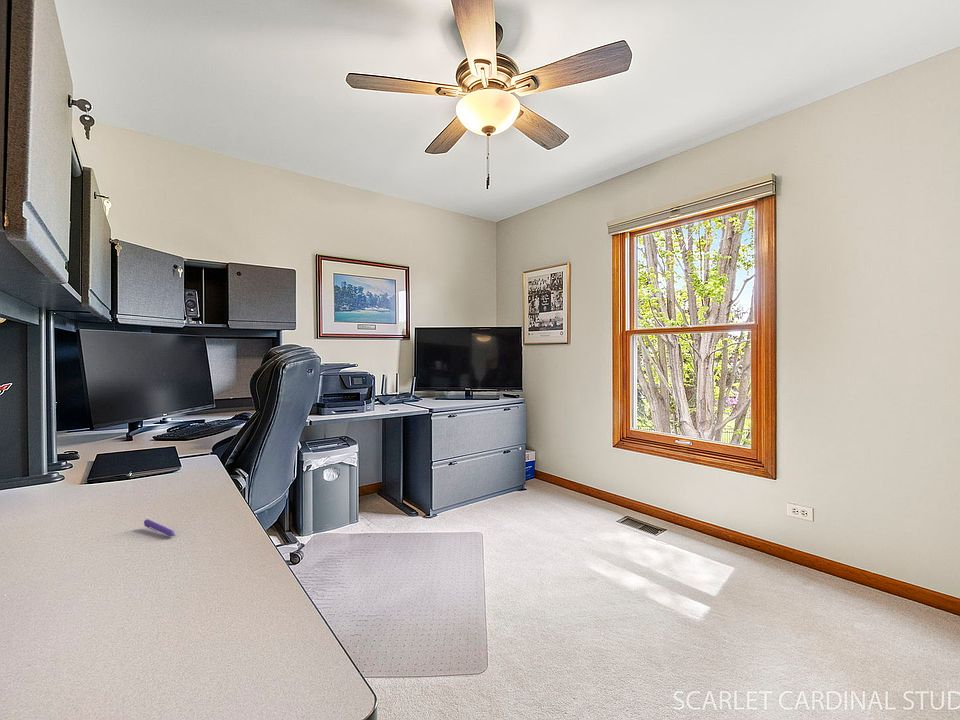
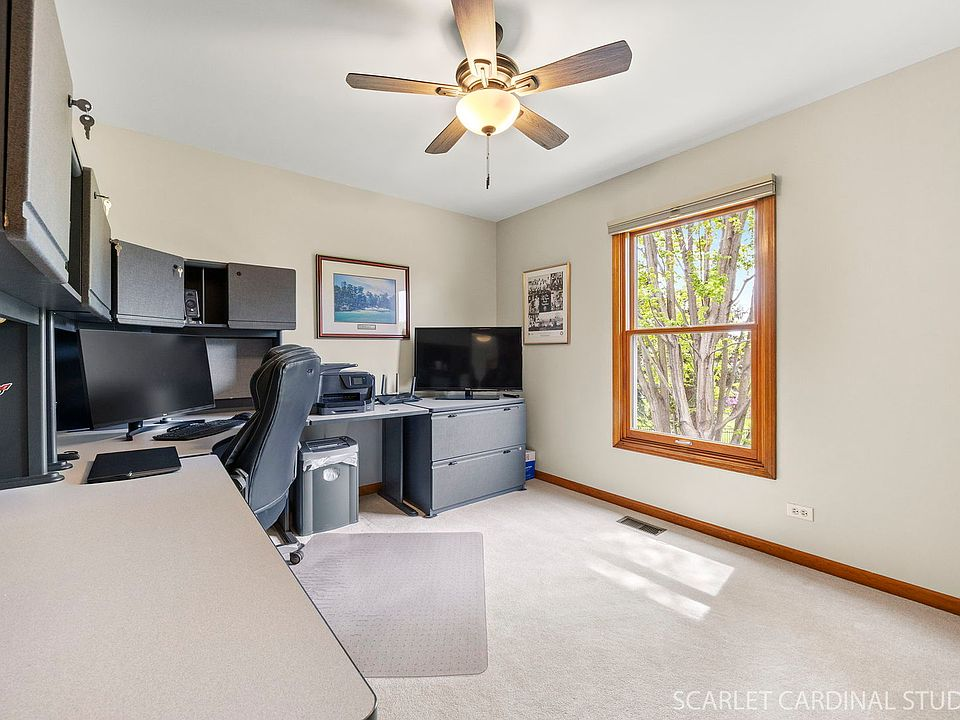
- pen [143,518,176,537]
